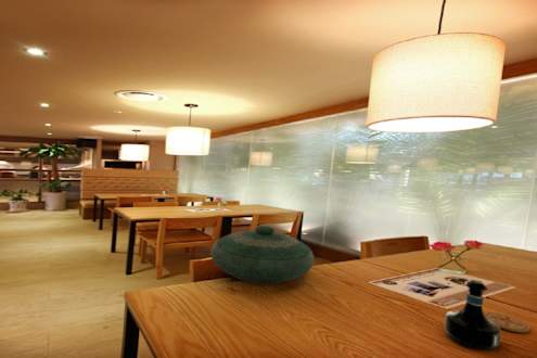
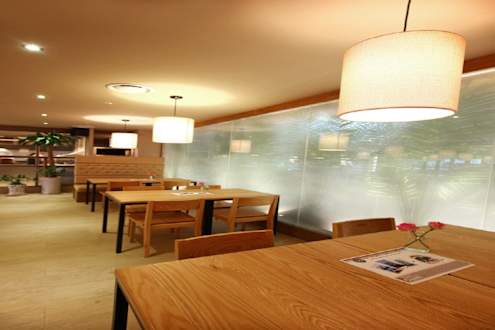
- tequila bottle [444,279,502,351]
- coaster [484,311,532,334]
- decorative bowl [209,225,316,285]
